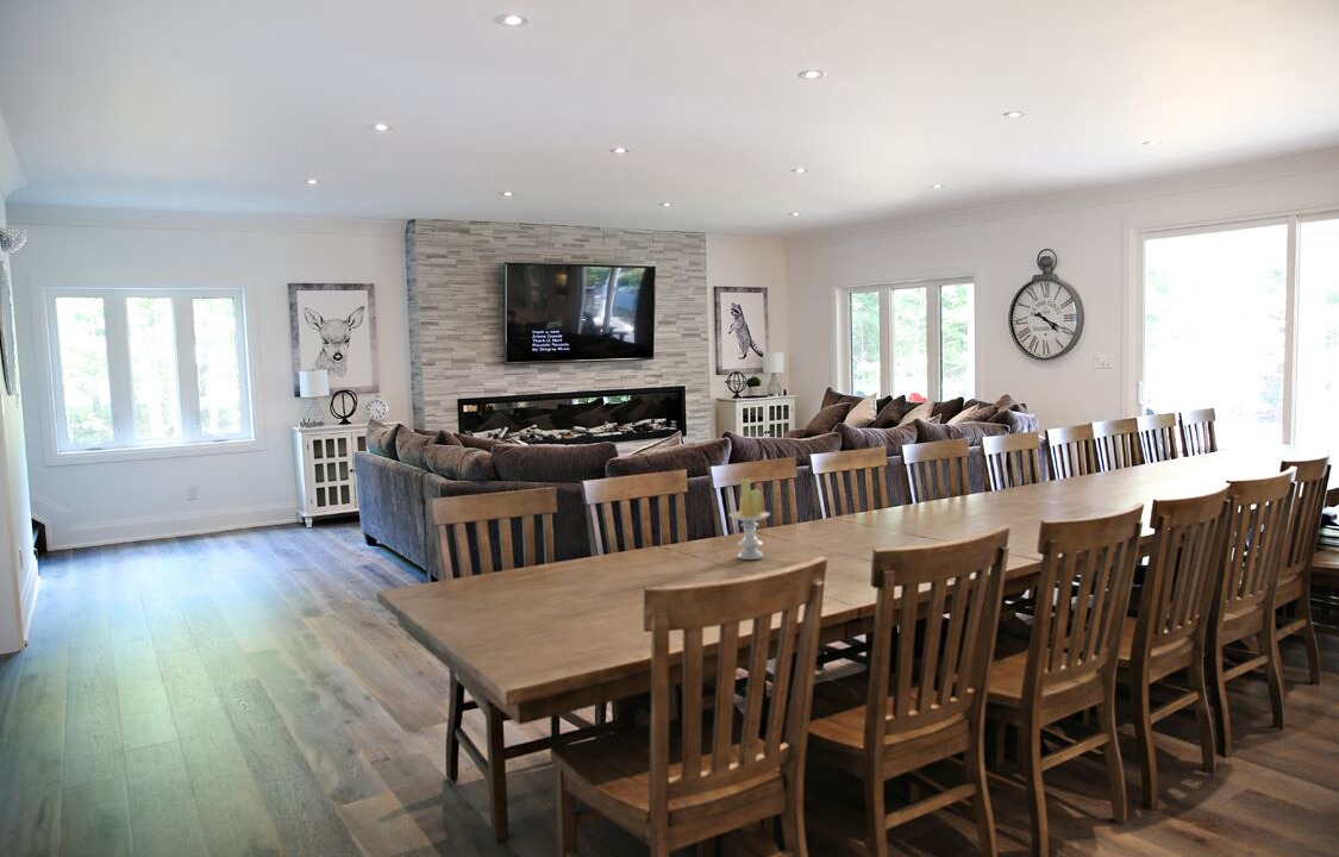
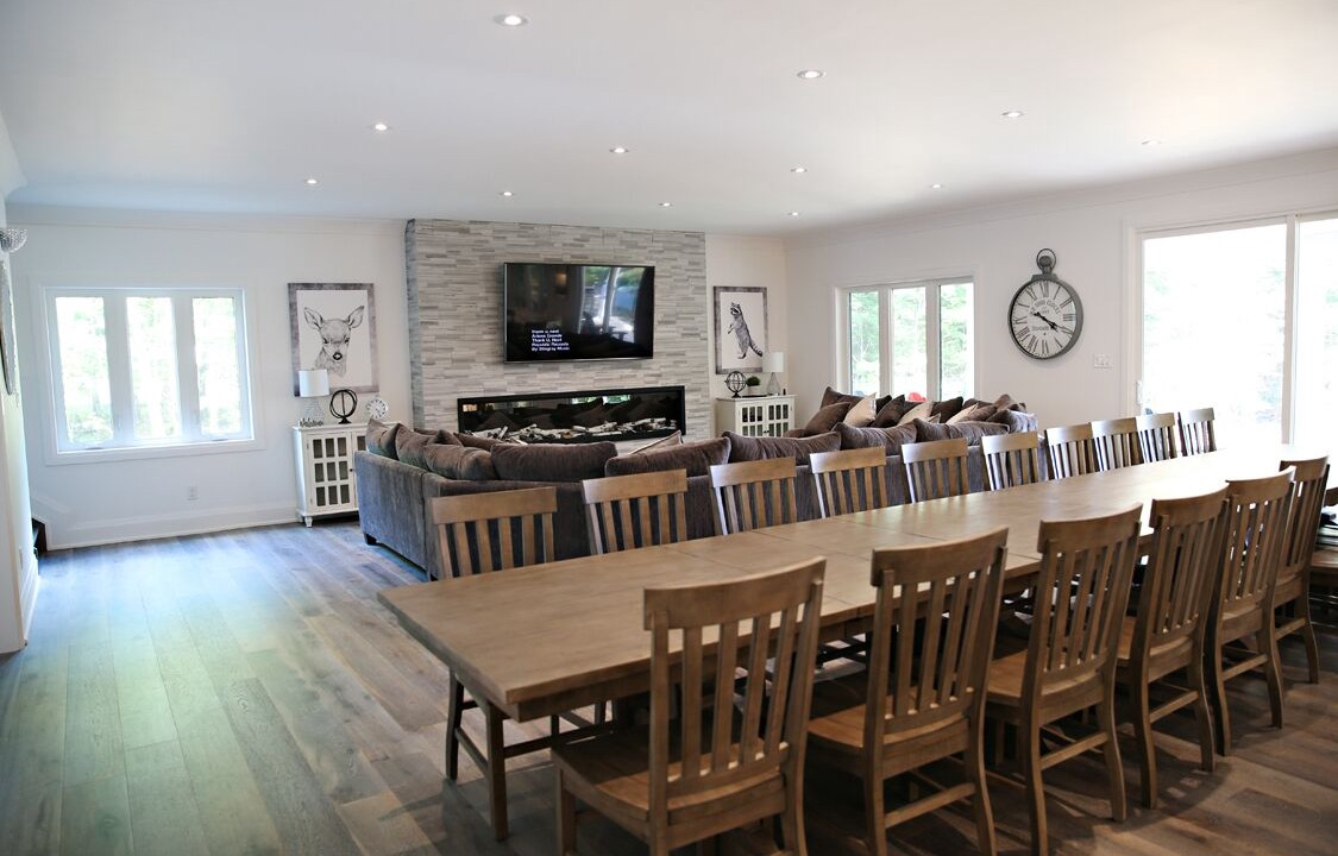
- candle [728,477,771,561]
